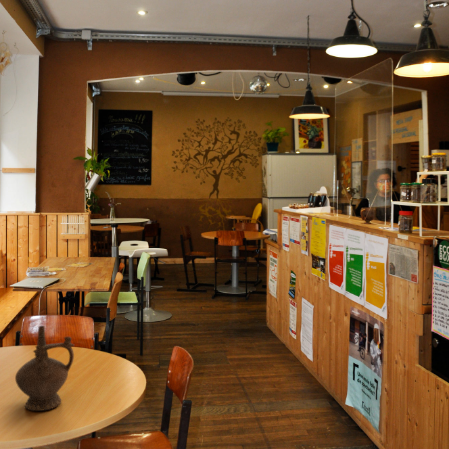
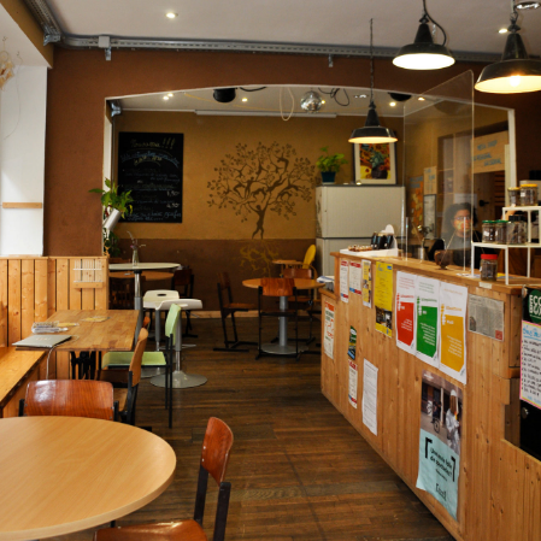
- ceremonial vessel [14,325,75,412]
